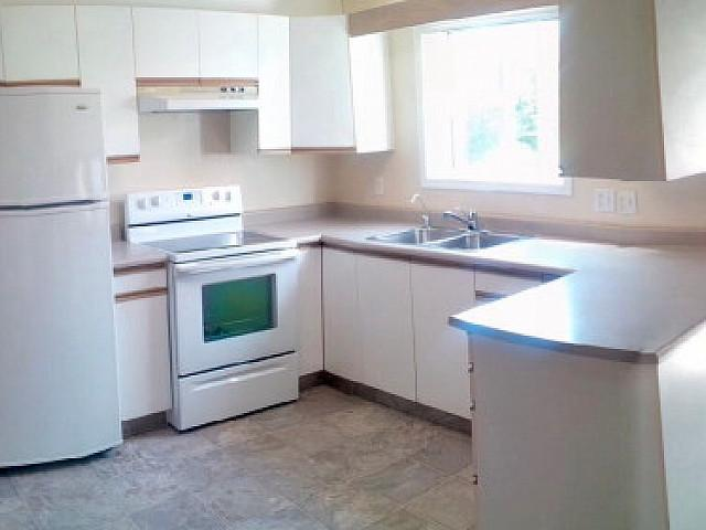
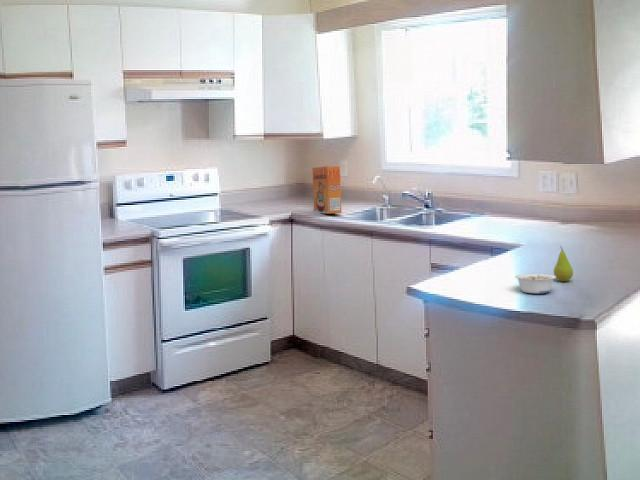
+ legume [514,273,556,294]
+ cereal box [311,165,342,215]
+ fruit [553,245,574,282]
